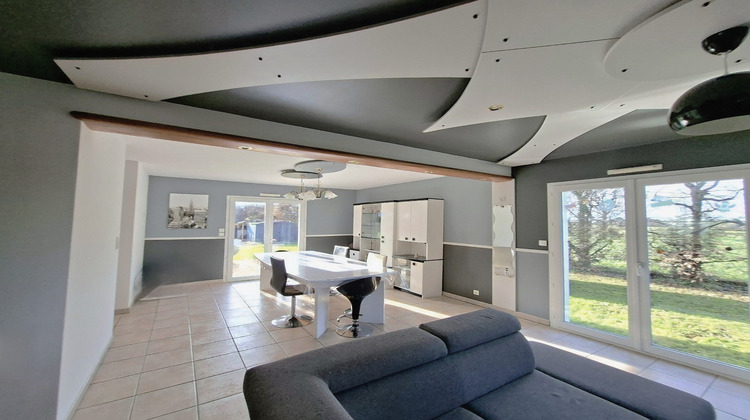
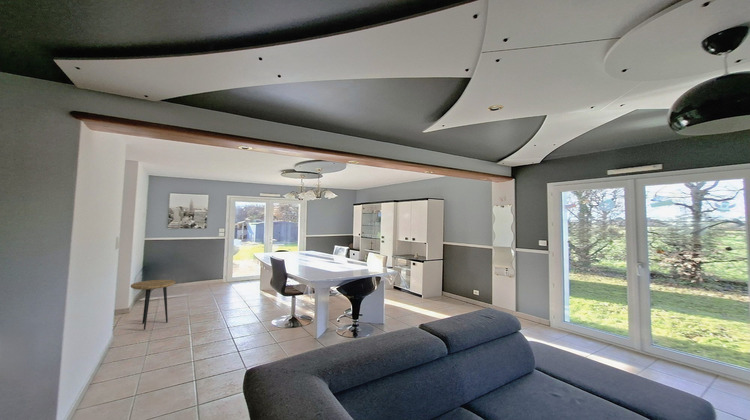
+ side table [130,279,176,331]
